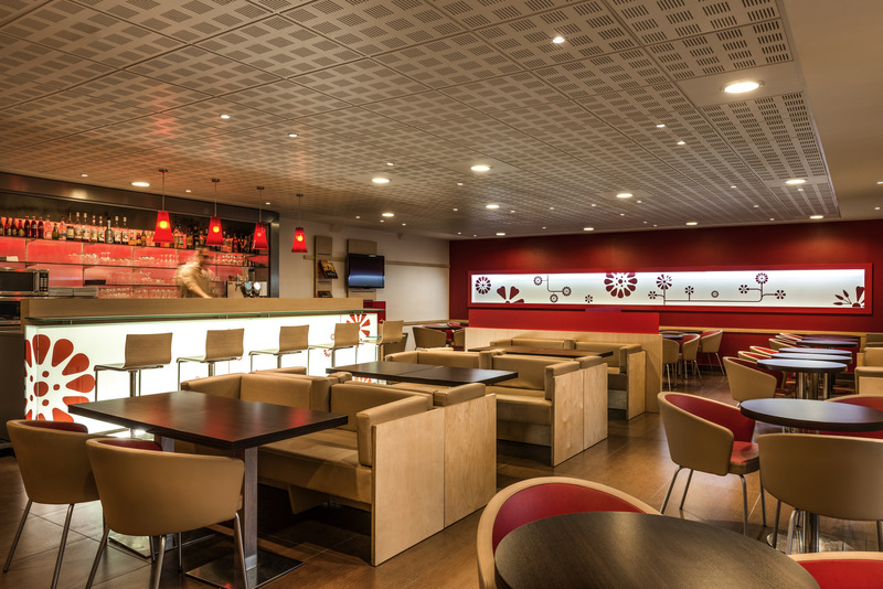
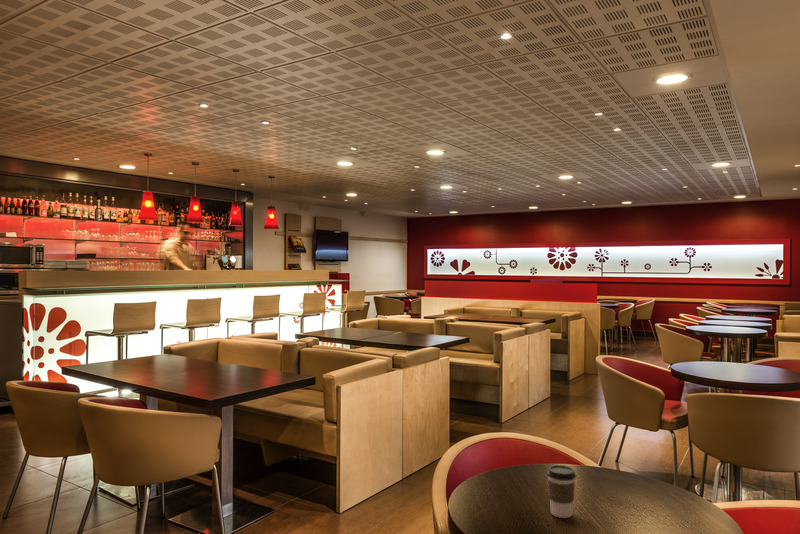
+ coffee cup [546,464,577,519]
